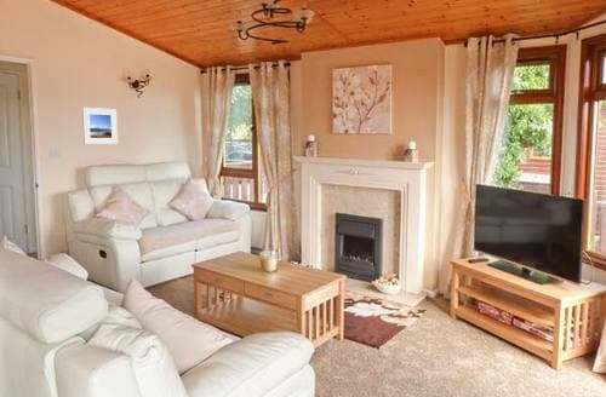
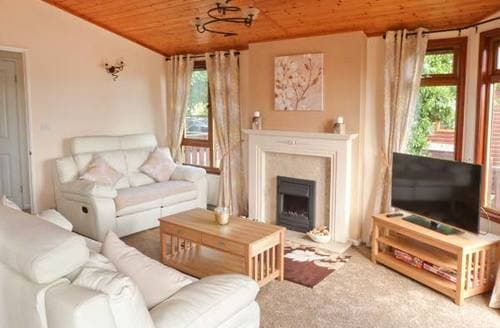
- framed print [81,107,119,145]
